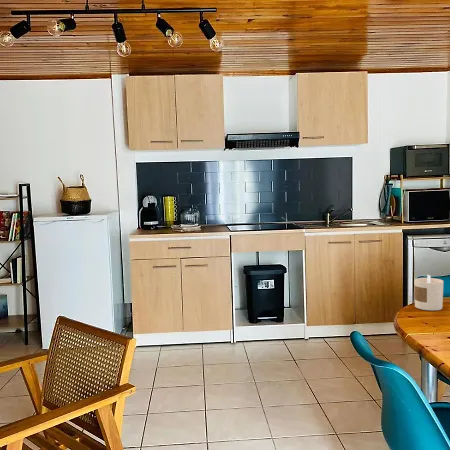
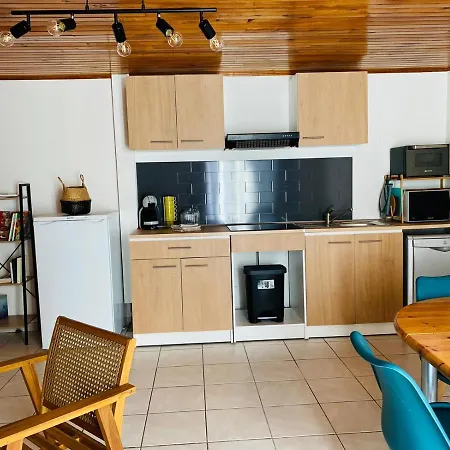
- candle [413,274,444,311]
